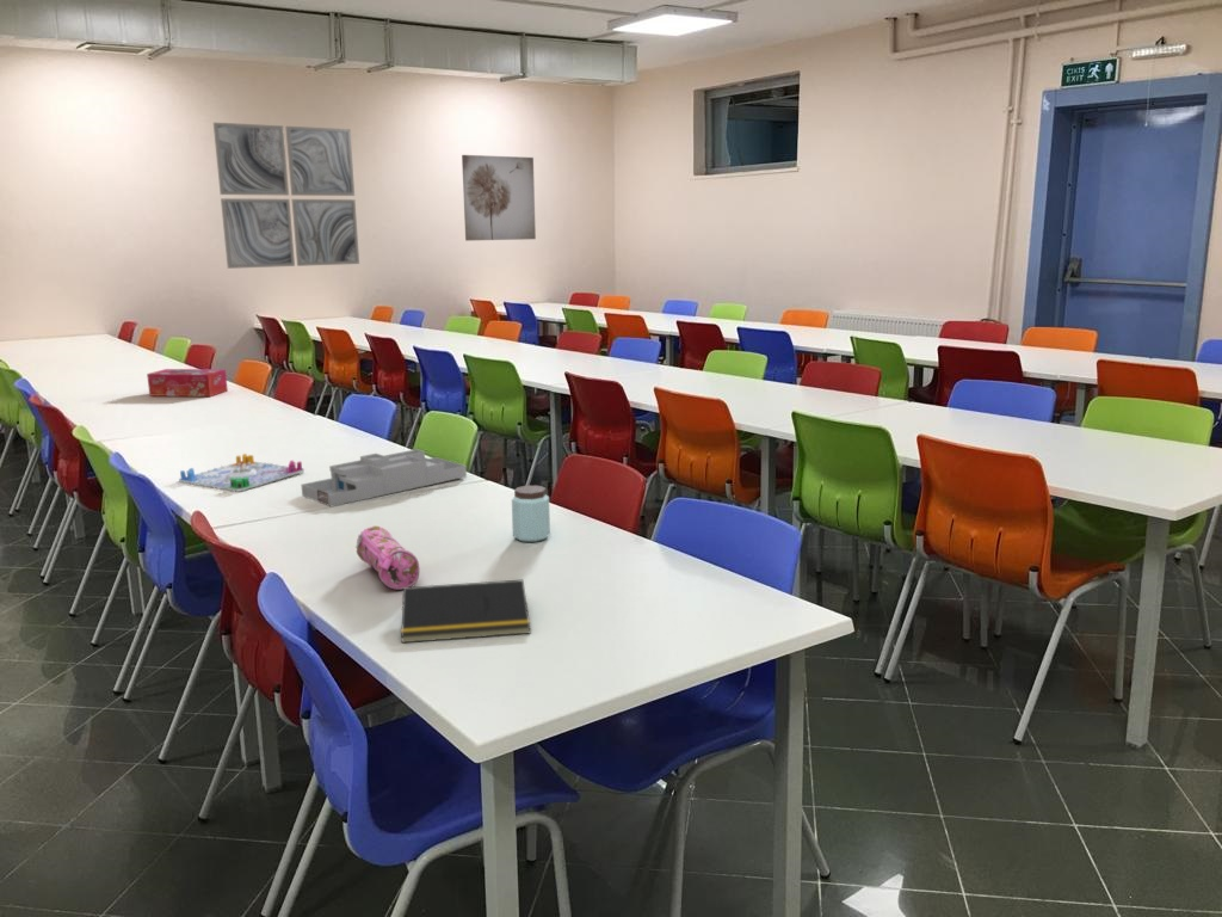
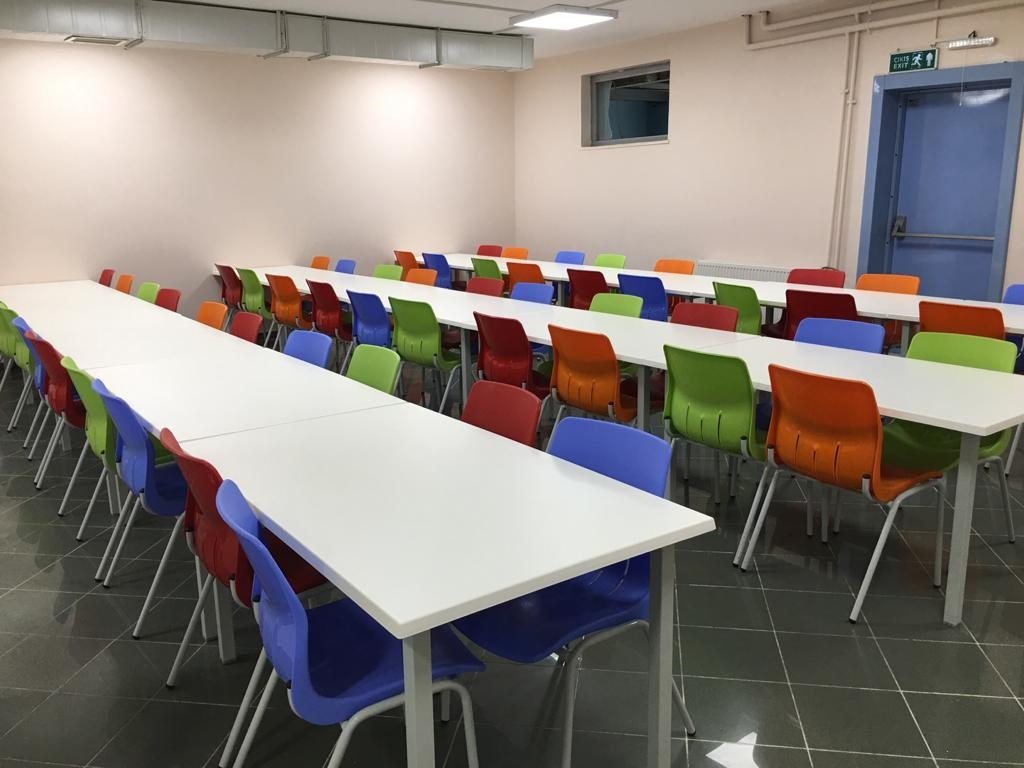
- wall art [212,122,360,270]
- tissue box [146,368,229,398]
- desk organizer [301,448,468,507]
- board game [178,453,306,493]
- peanut butter [511,485,551,543]
- notepad [400,578,531,644]
- wall art [461,154,537,242]
- pencil case [354,525,420,591]
